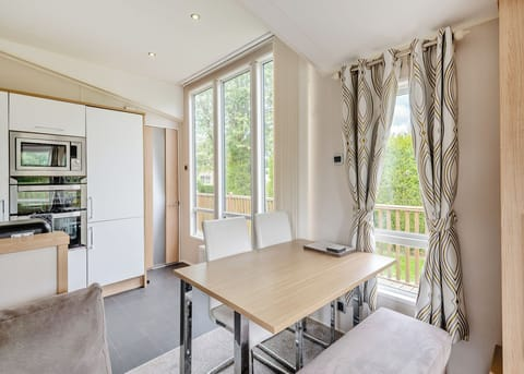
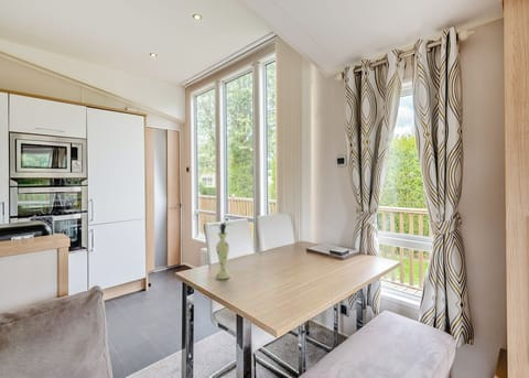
+ vase [210,220,233,280]
